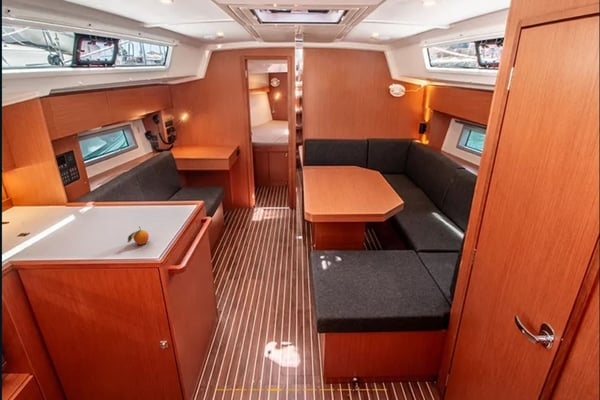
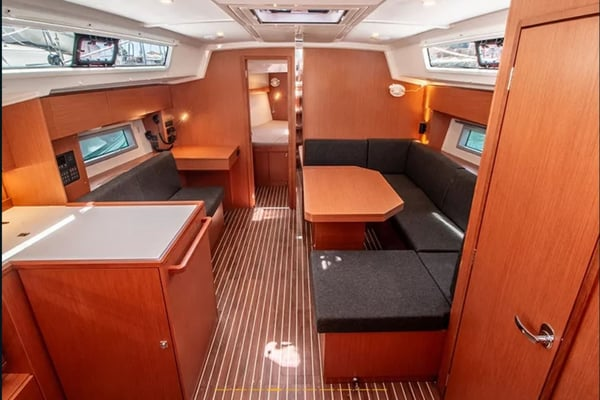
- fruit [126,225,150,246]
